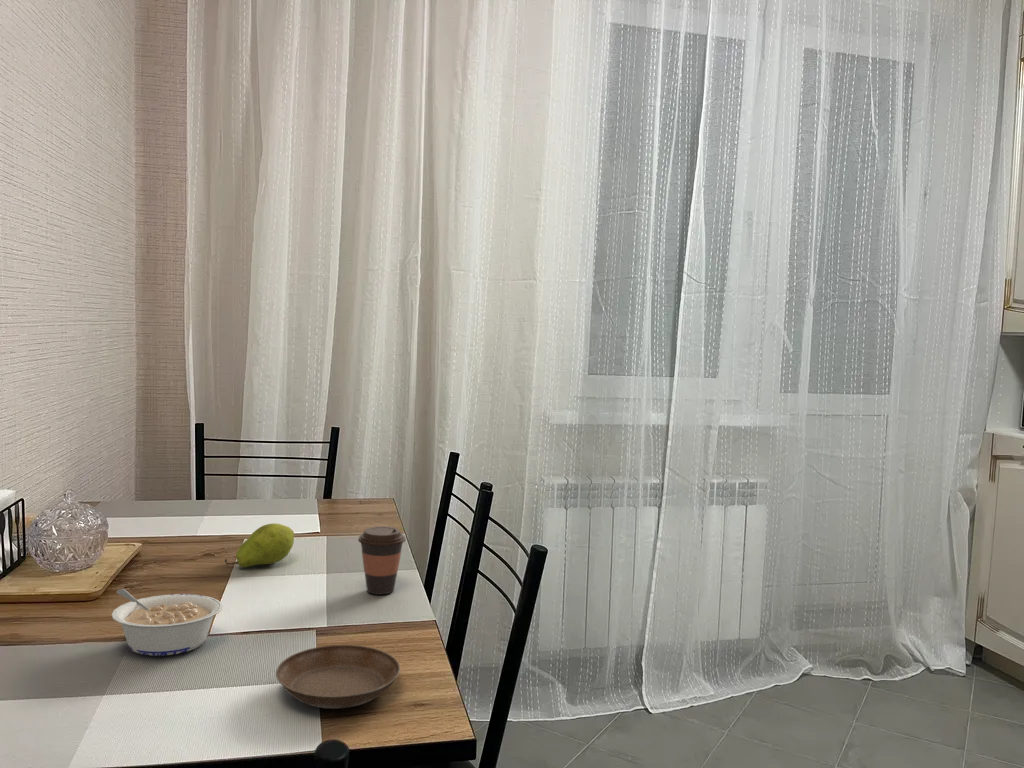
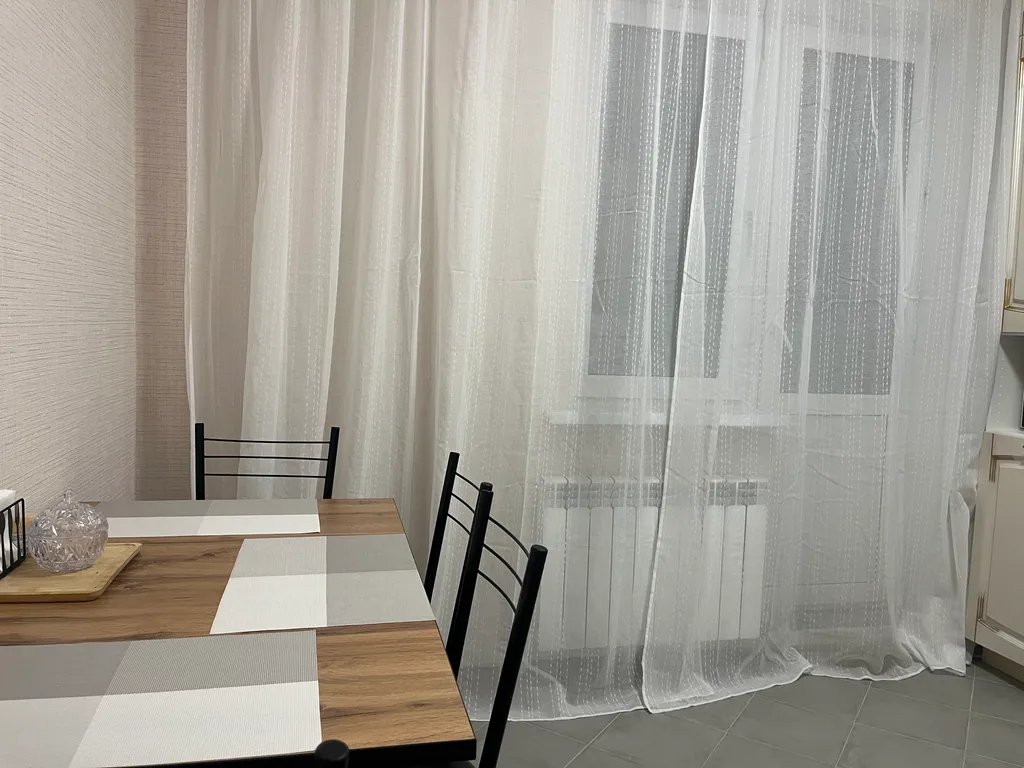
- coffee cup [357,525,407,595]
- fruit [224,523,295,568]
- legume [111,588,223,657]
- saucer [275,644,401,710]
